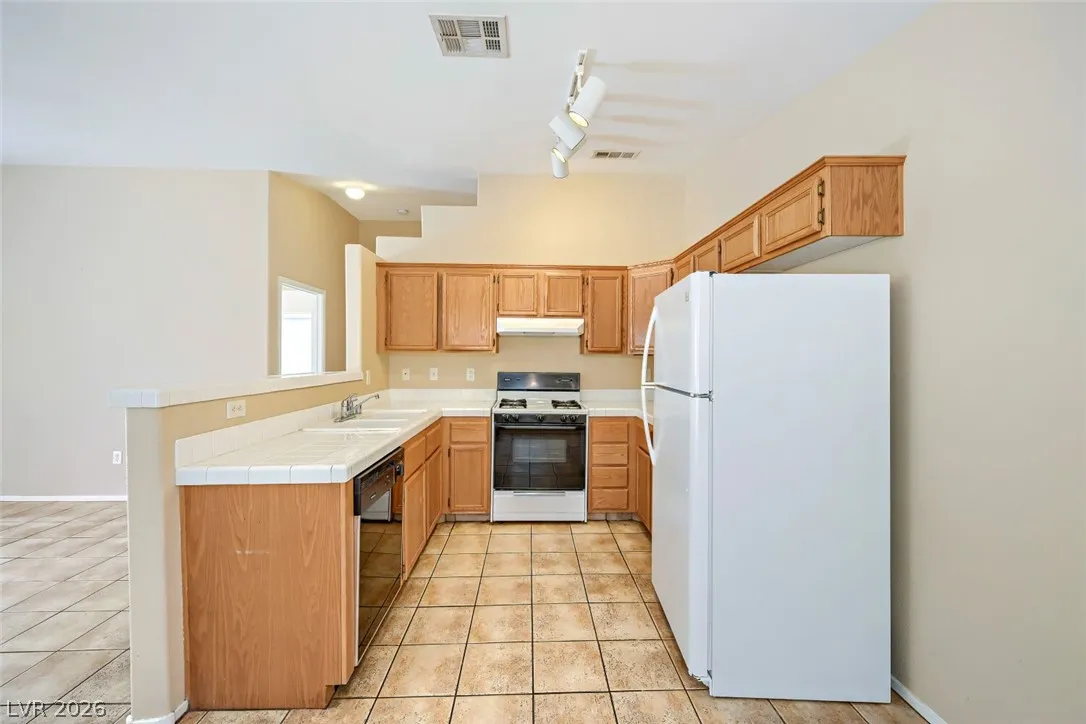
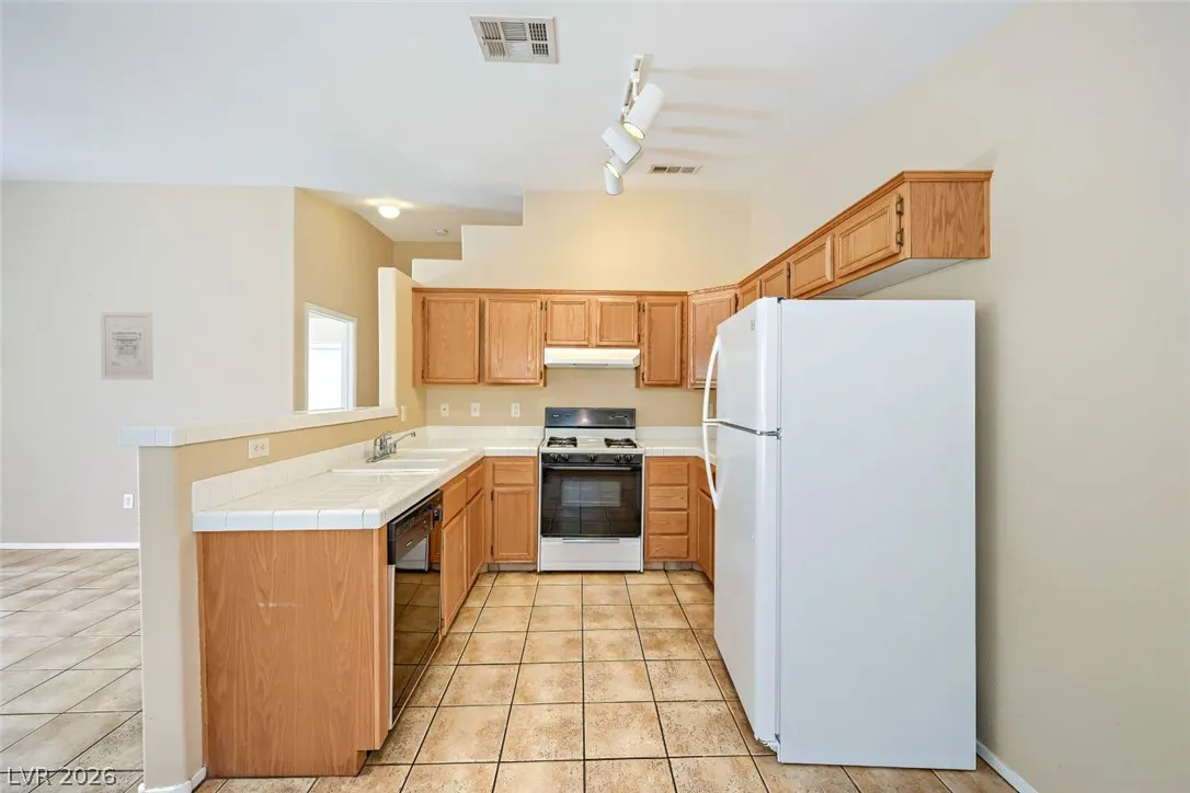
+ wall art [100,311,155,381]
